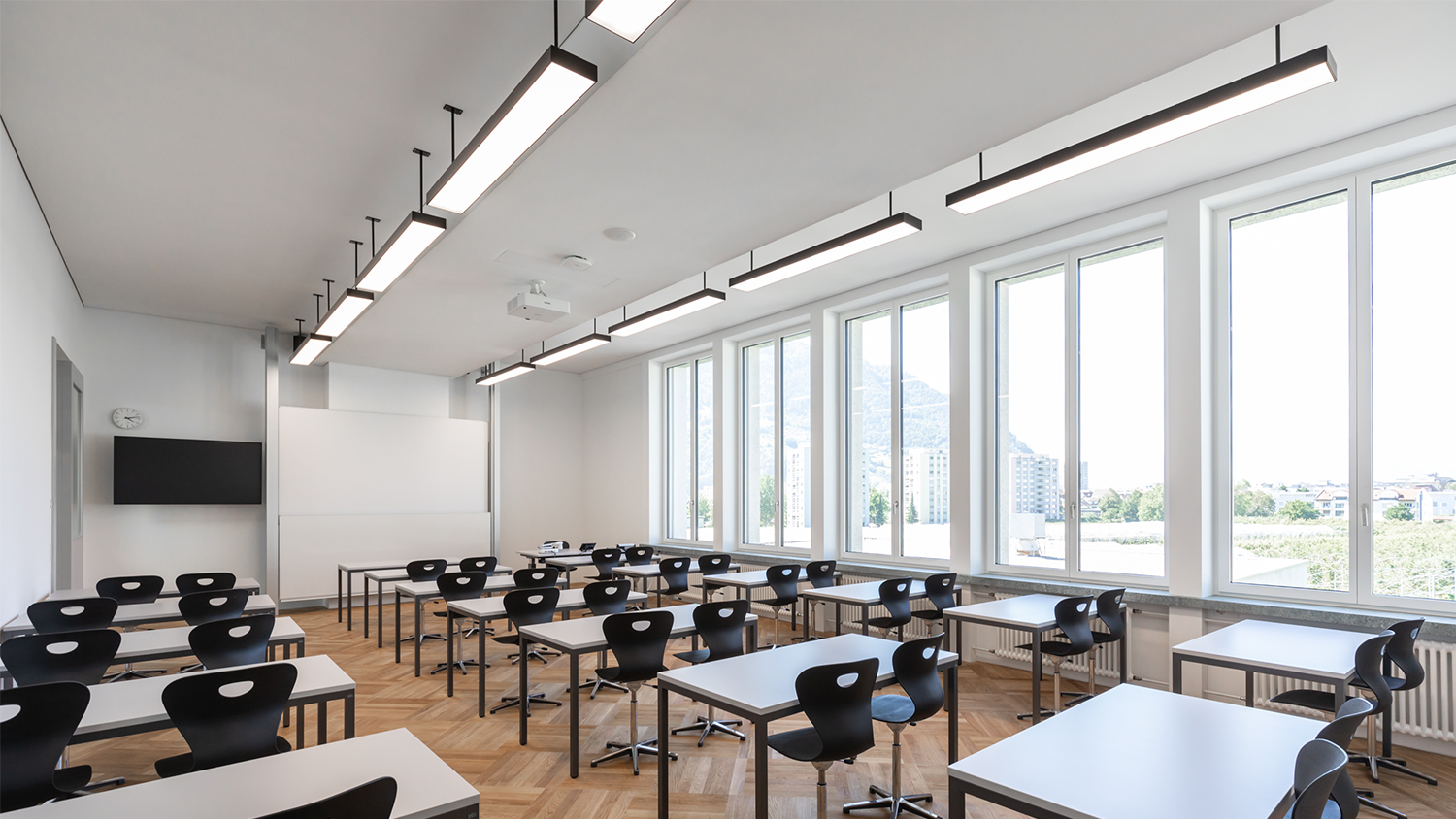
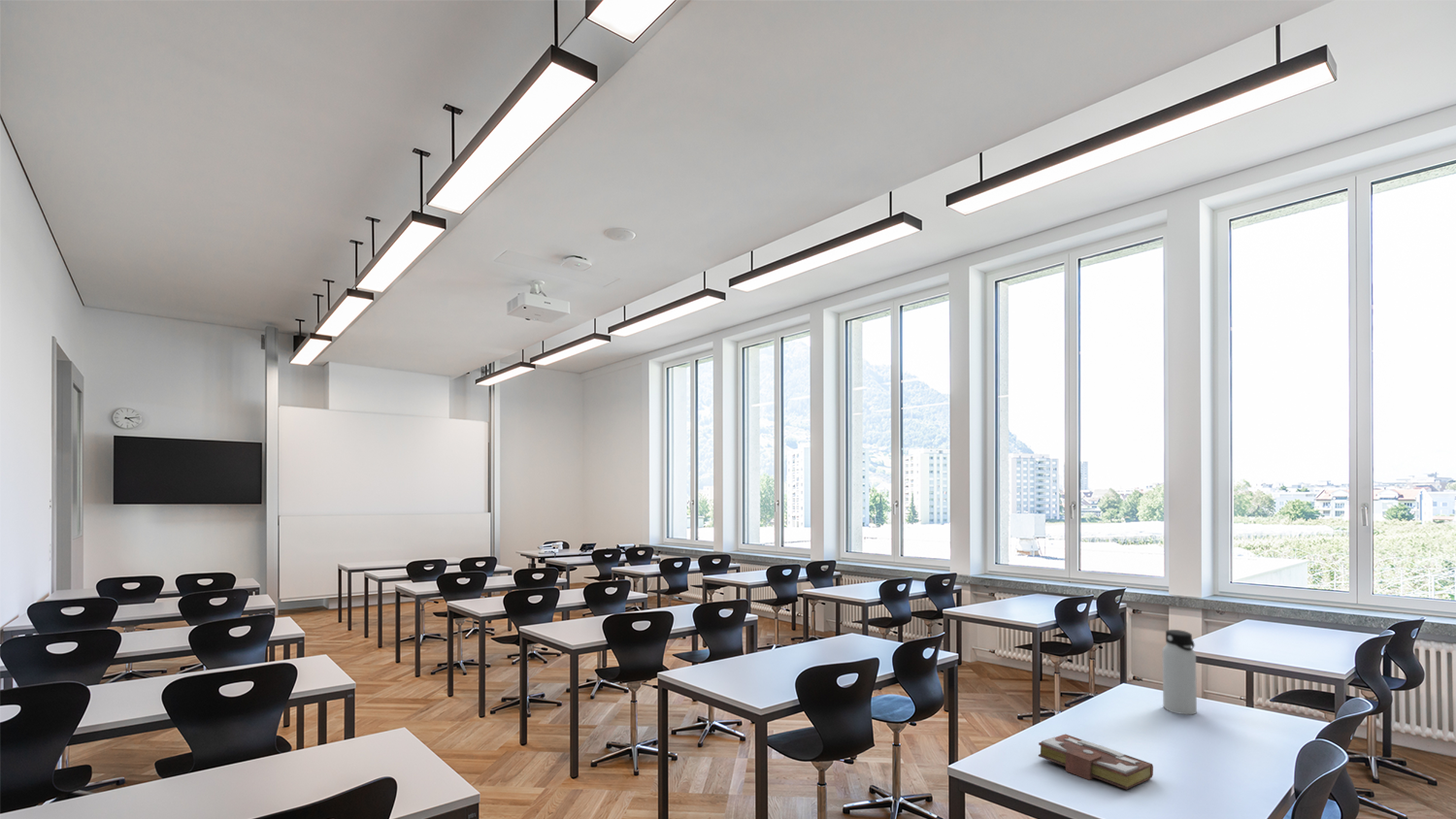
+ book [1038,734,1154,791]
+ water bottle [1162,629,1198,715]
